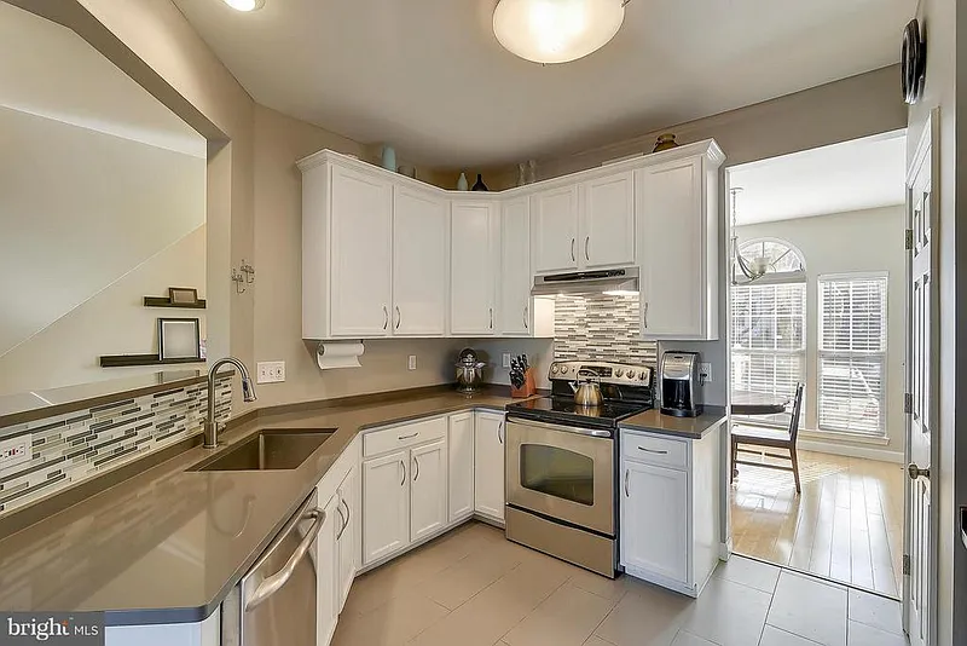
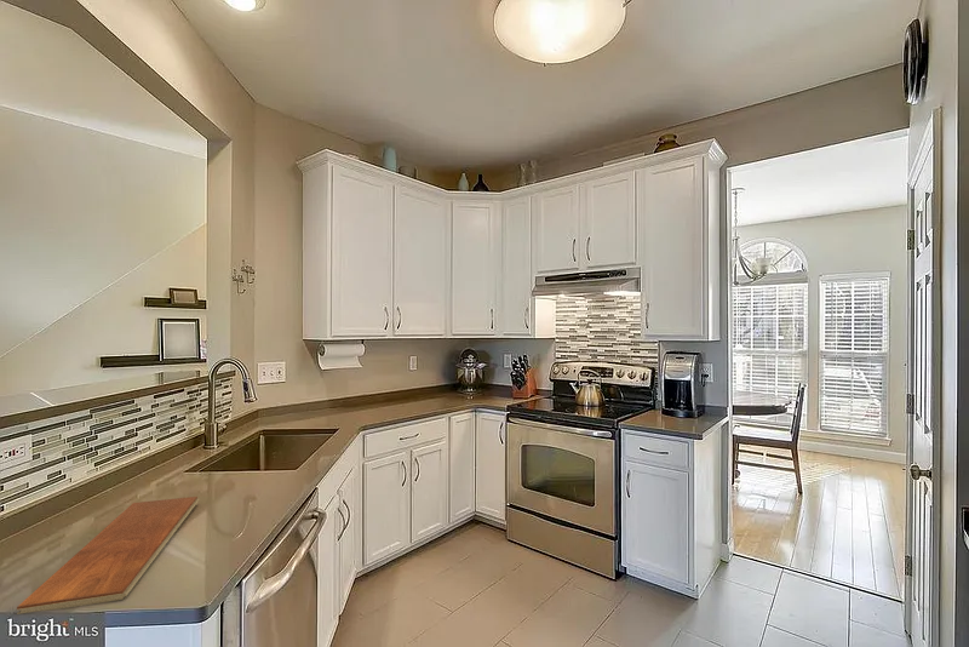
+ chopping board [16,496,200,615]
